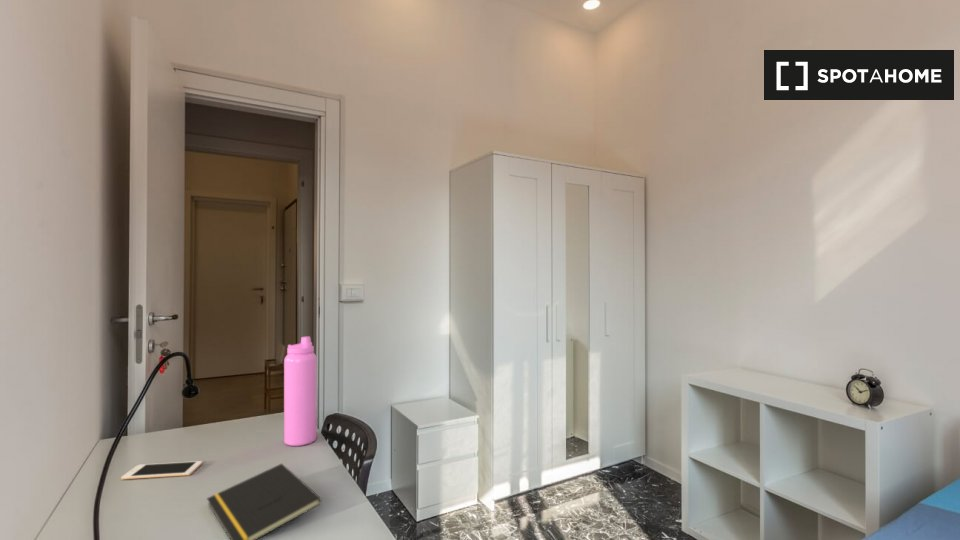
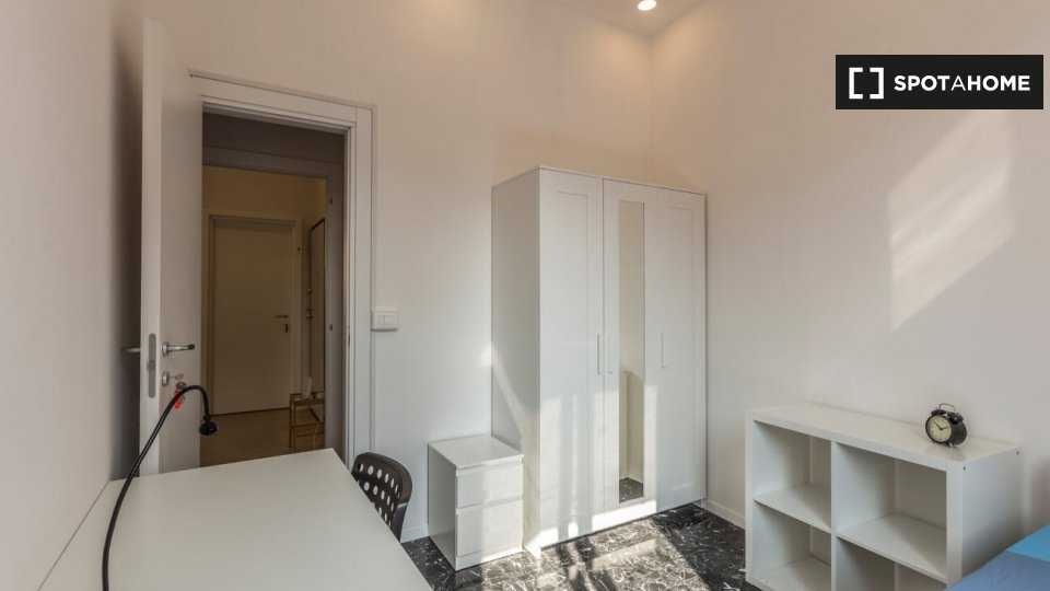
- notepad [206,463,323,540]
- water bottle [283,335,318,447]
- cell phone [120,460,203,480]
